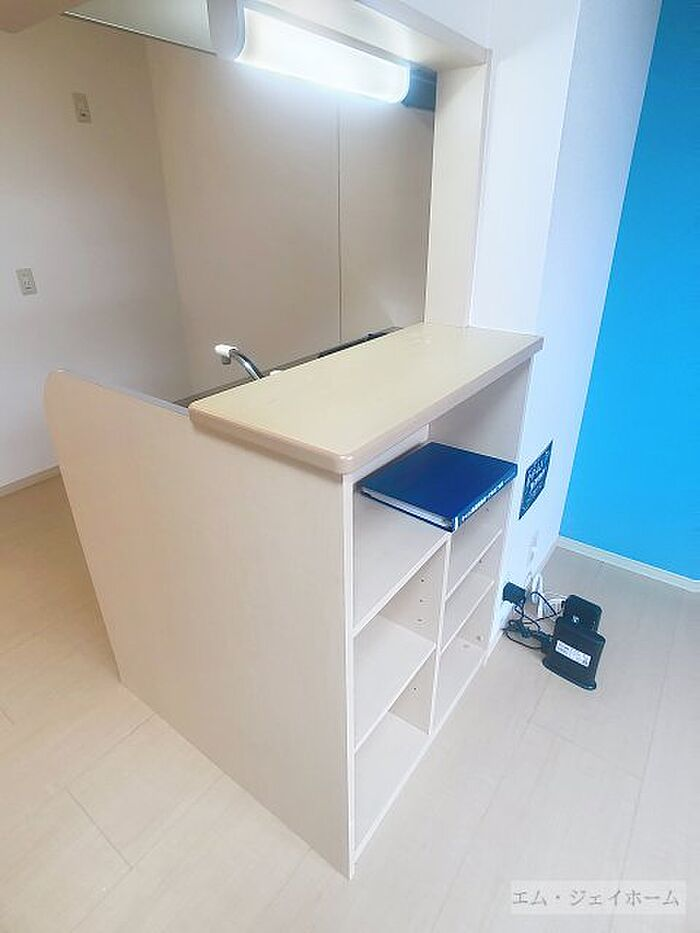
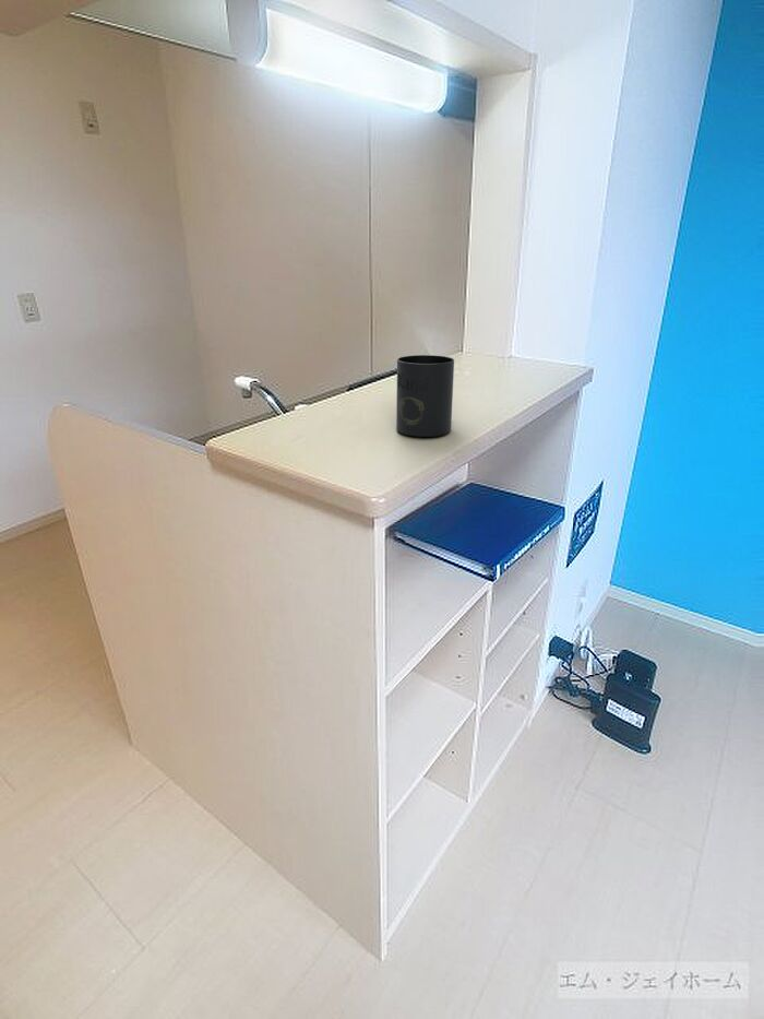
+ mug [395,354,455,438]
